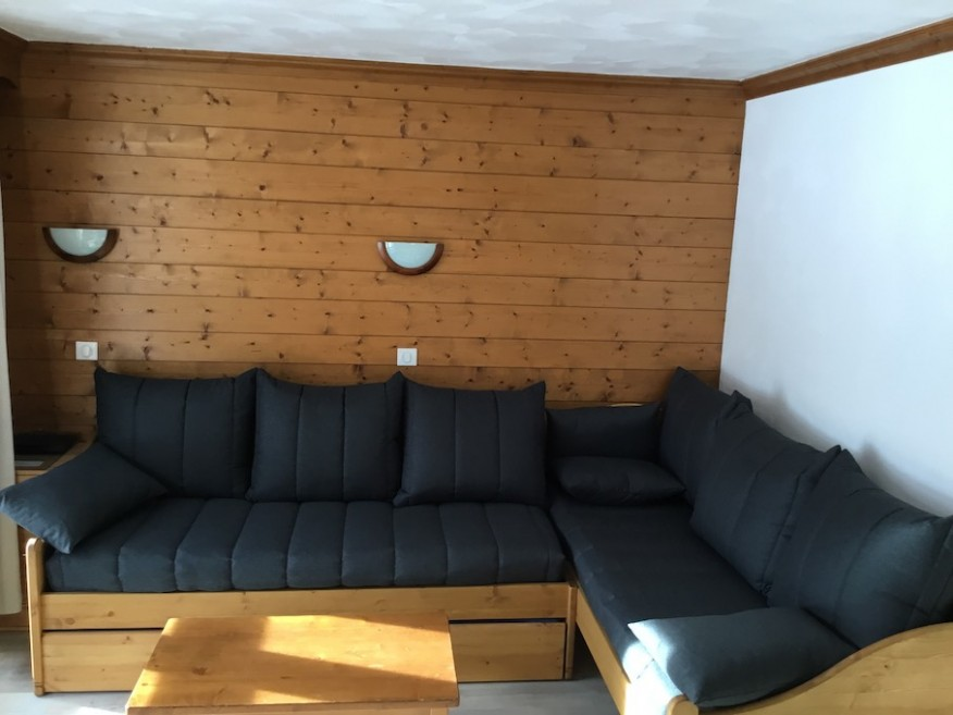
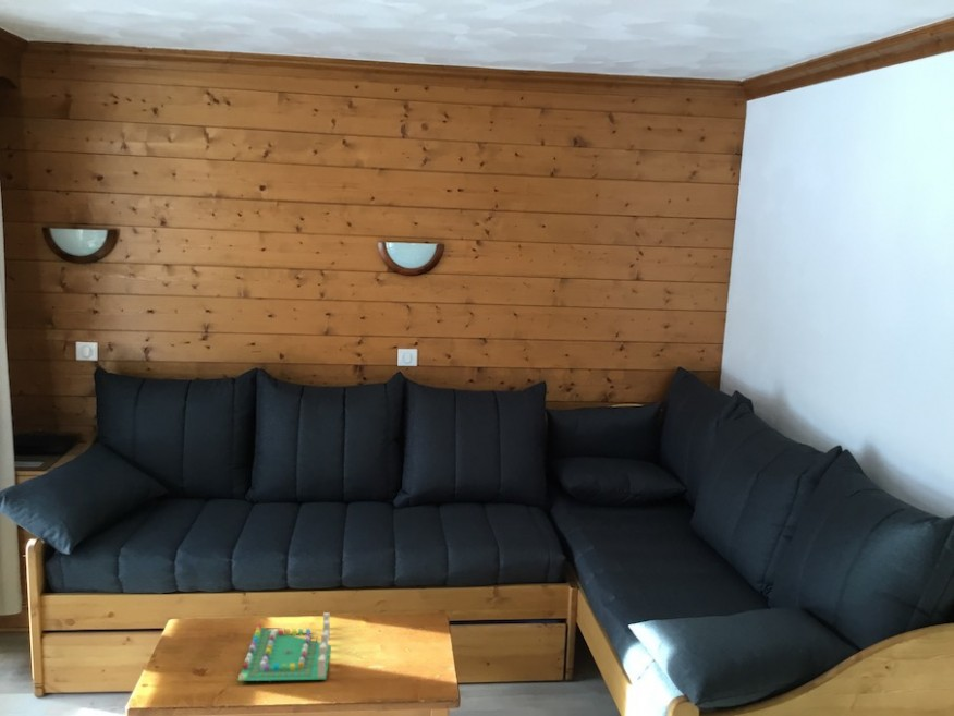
+ board game [237,611,332,682]
